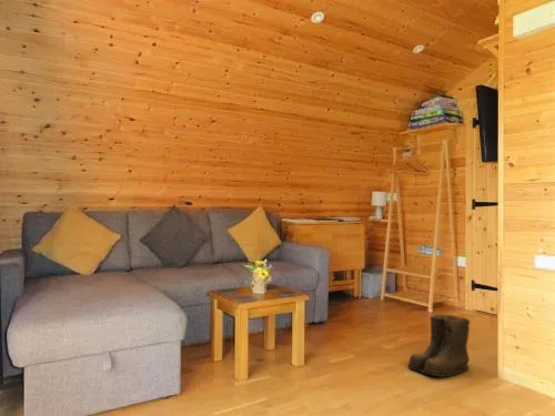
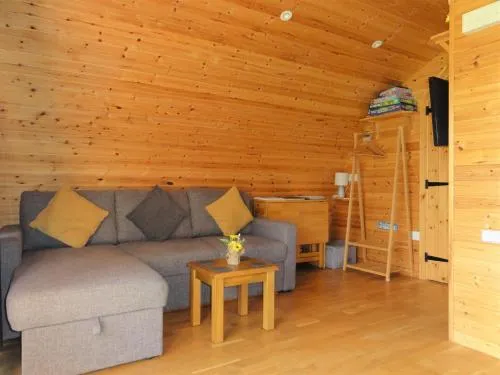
- boots [406,313,472,378]
